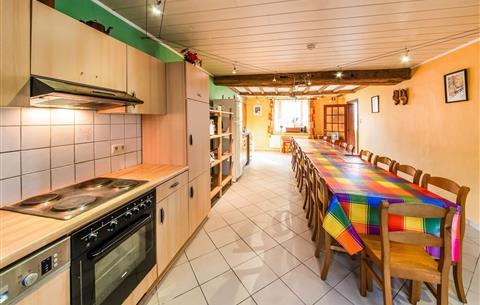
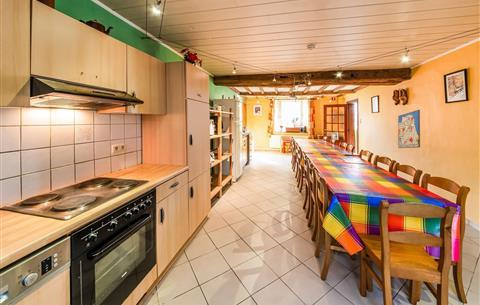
+ wall art [397,109,421,149]
